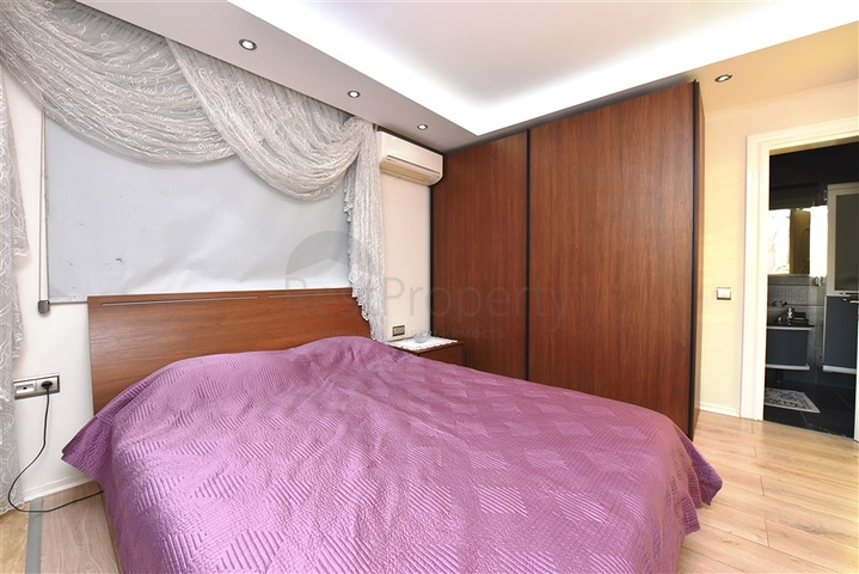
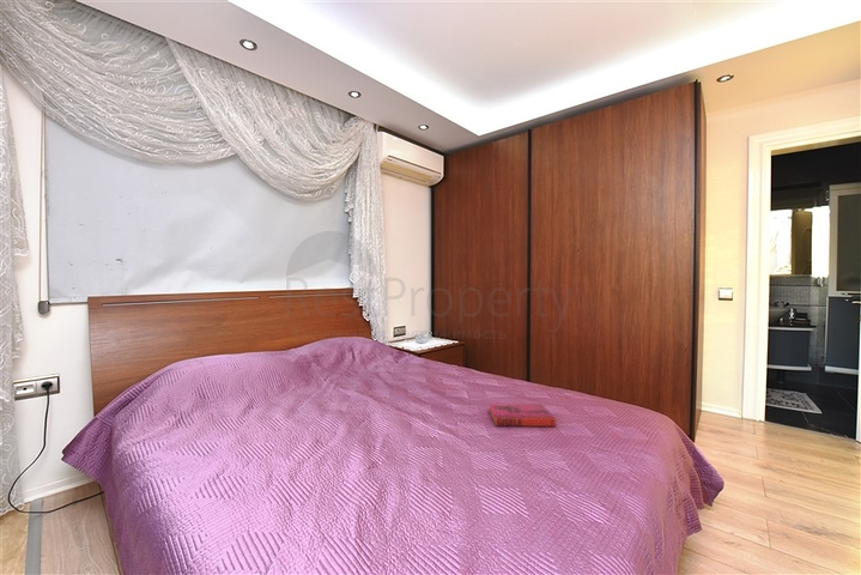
+ hardback book [487,402,557,428]
